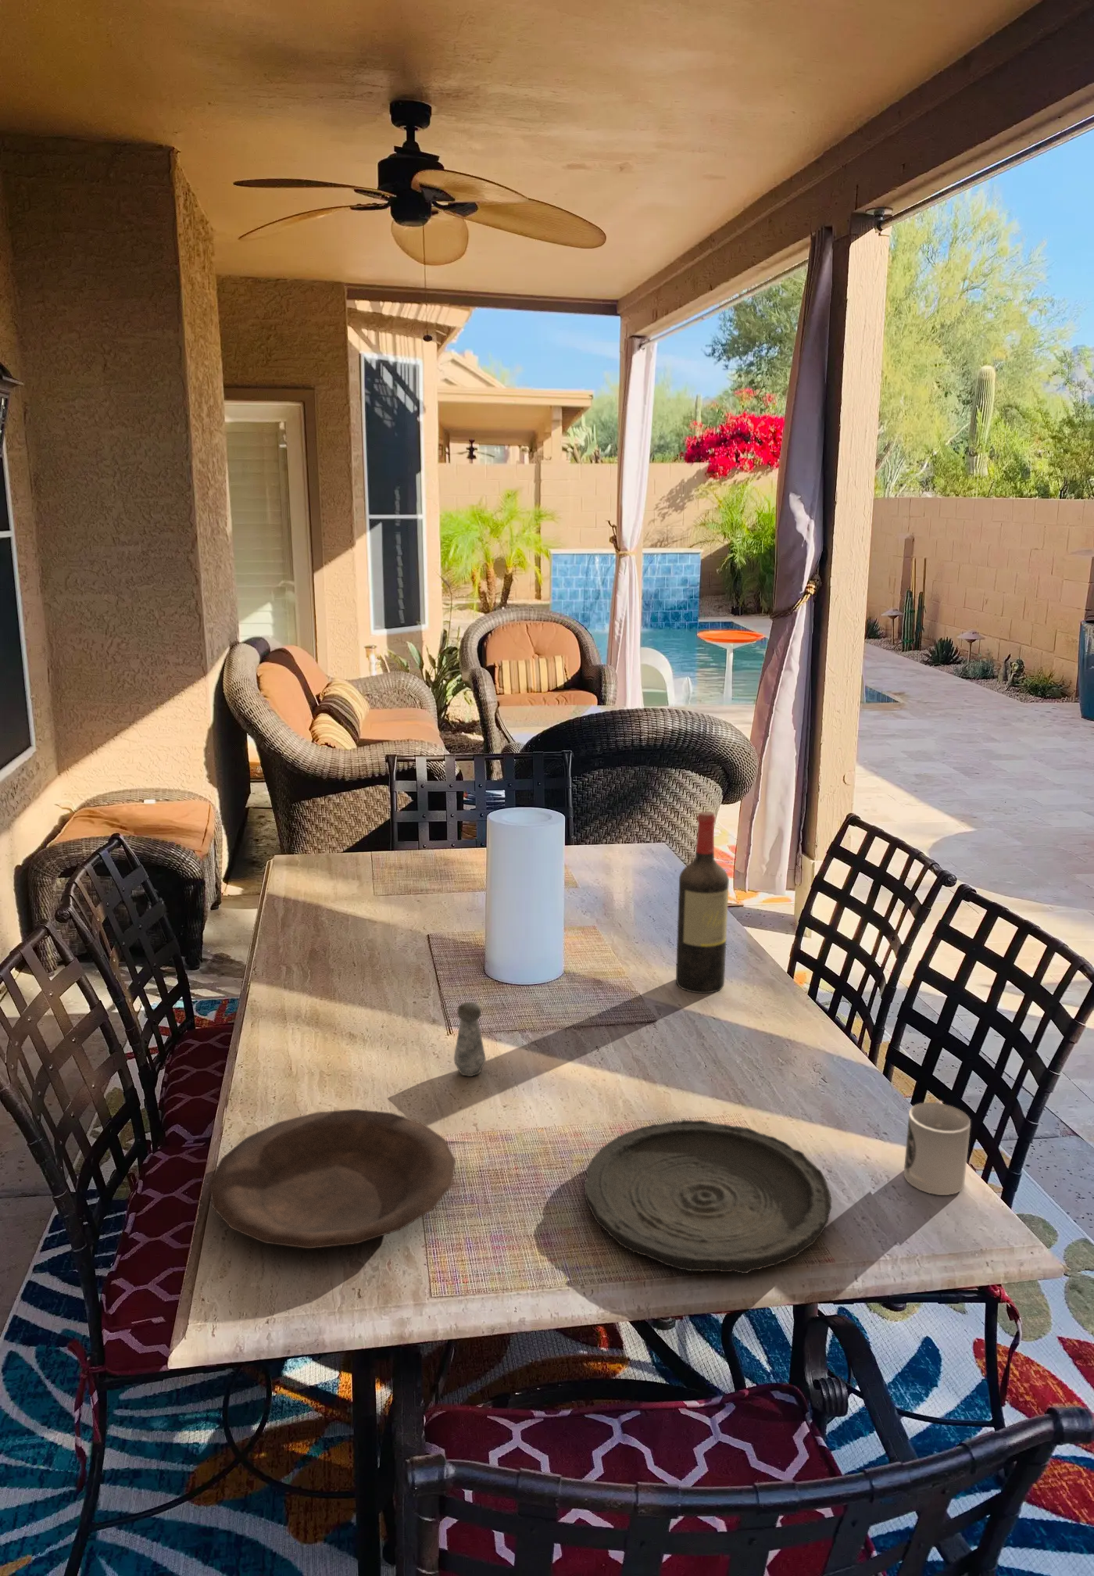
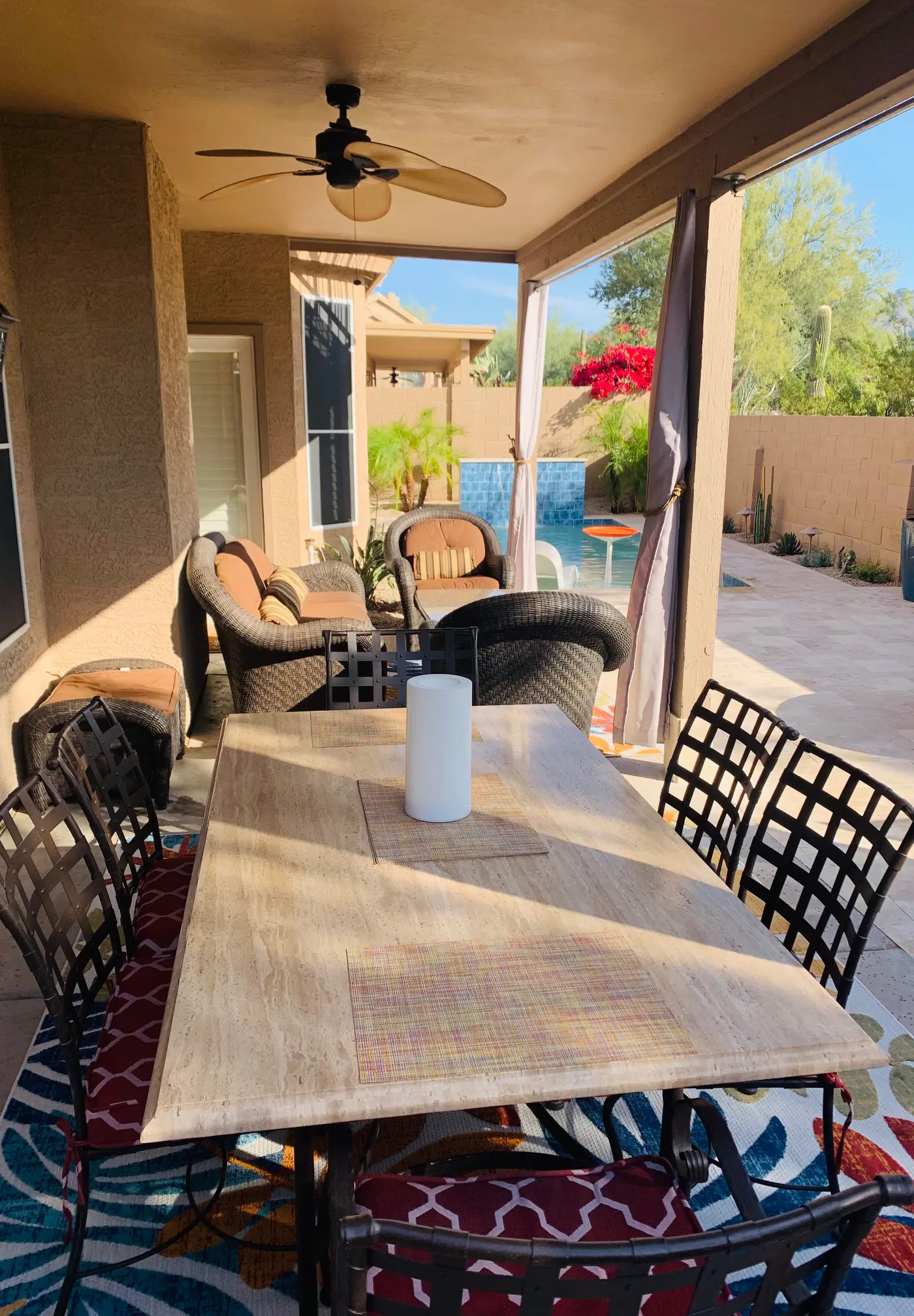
- plate [208,1109,456,1249]
- cup [902,1099,972,1196]
- wine bottle [675,811,730,994]
- salt shaker [454,1001,487,1078]
- plate [583,1120,832,1274]
